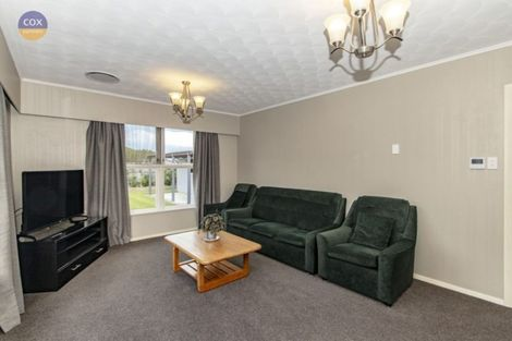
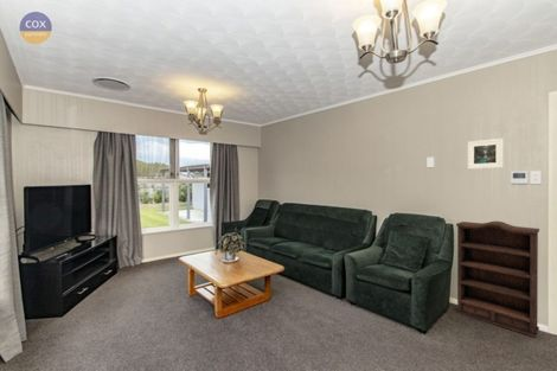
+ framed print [467,137,505,171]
+ bookshelf [455,220,540,339]
